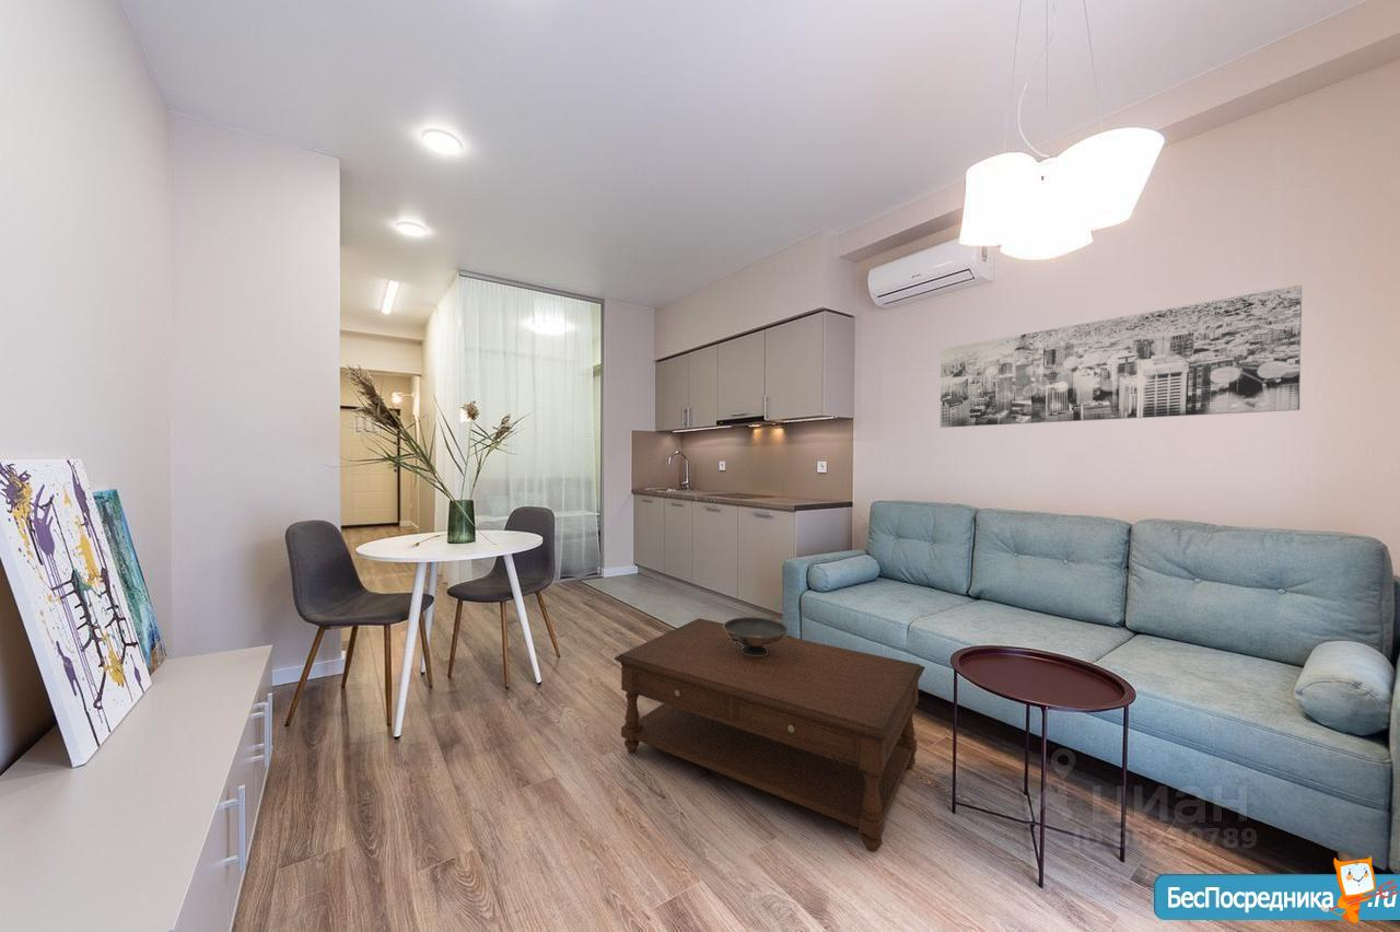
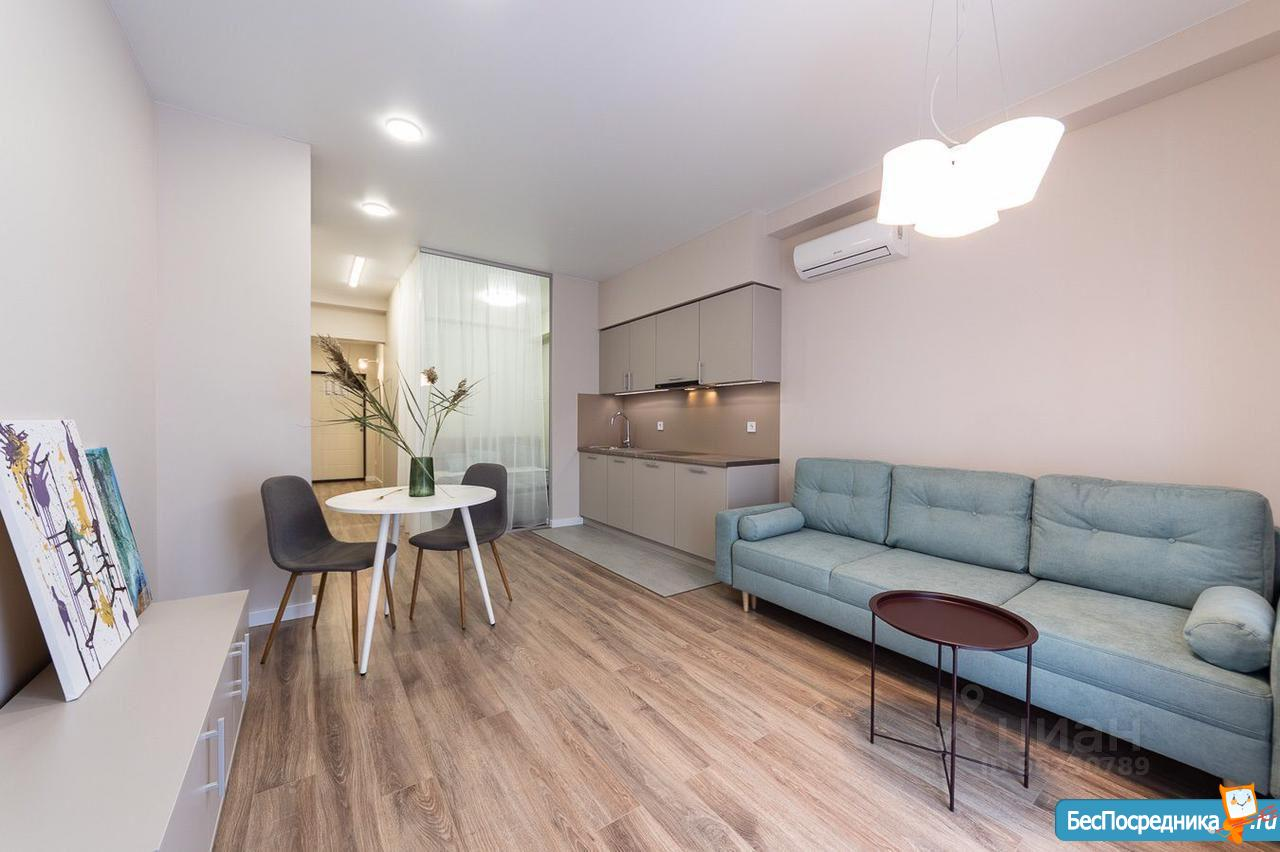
- decorative bowl [723,616,789,656]
- wall art [940,284,1303,429]
- coffee table [614,617,926,853]
